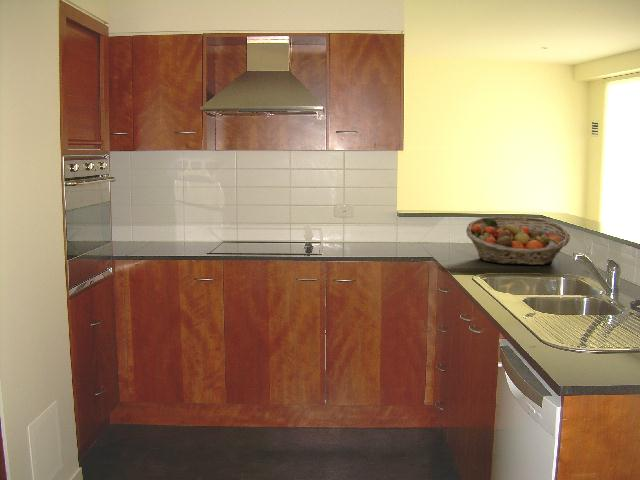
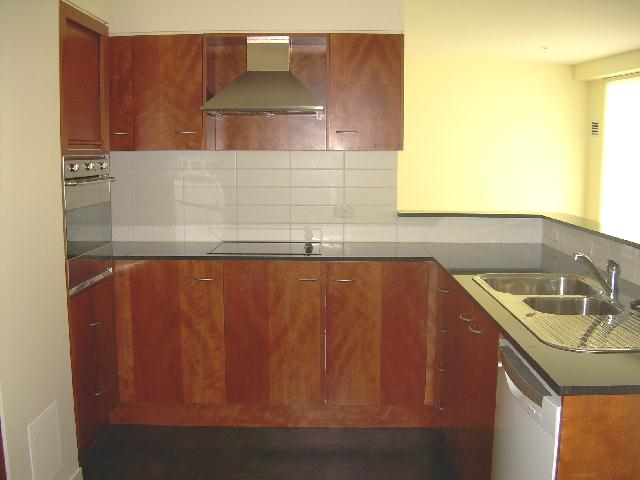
- fruit basket [465,216,571,266]
